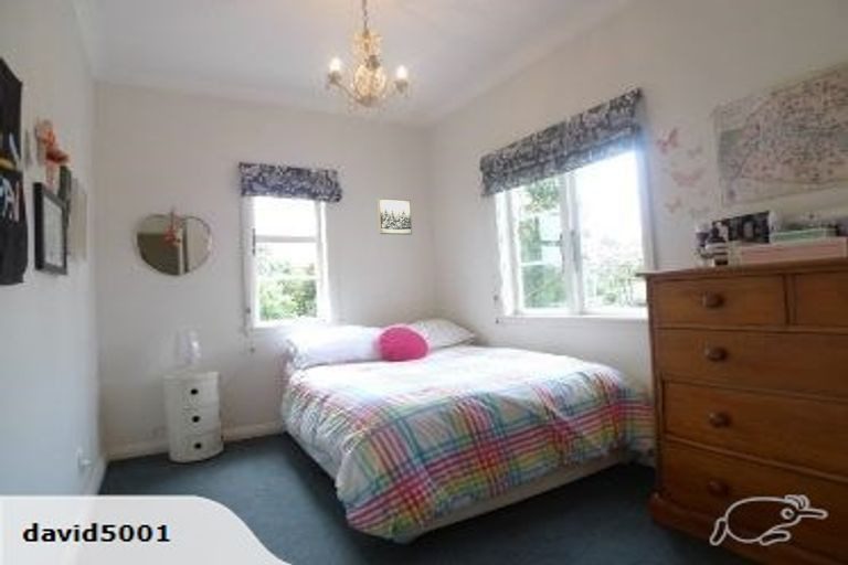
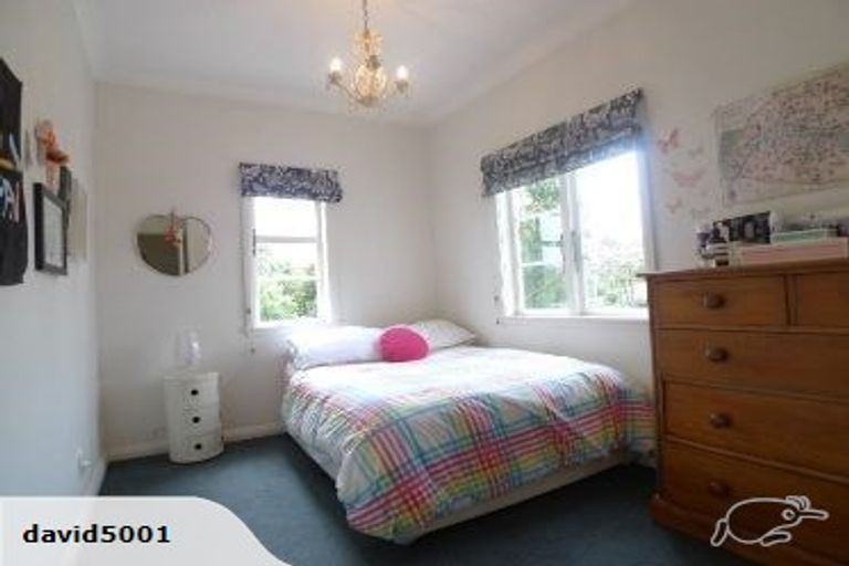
- wall art [377,198,413,236]
